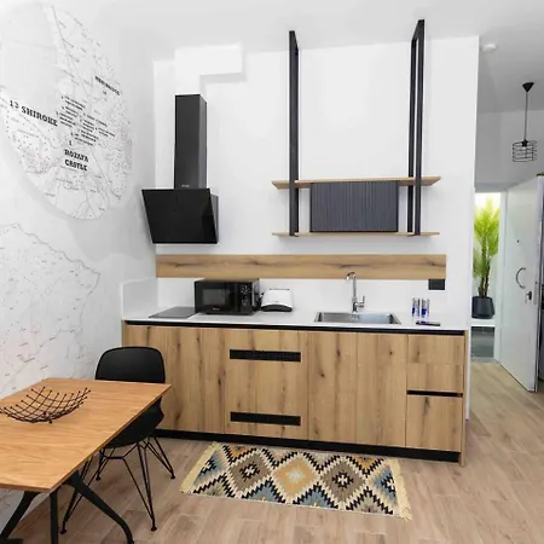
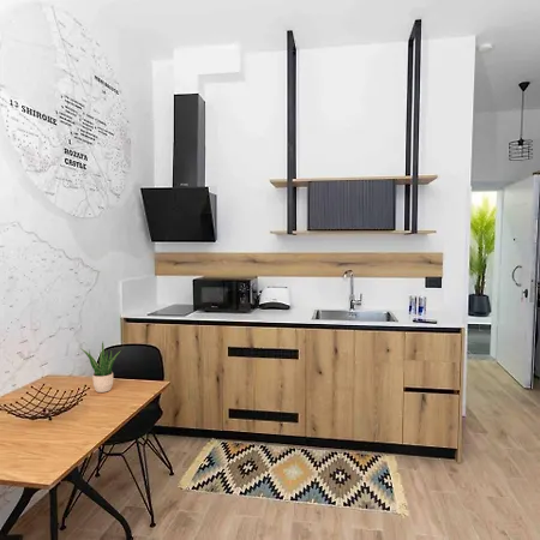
+ potted plant [79,342,122,394]
